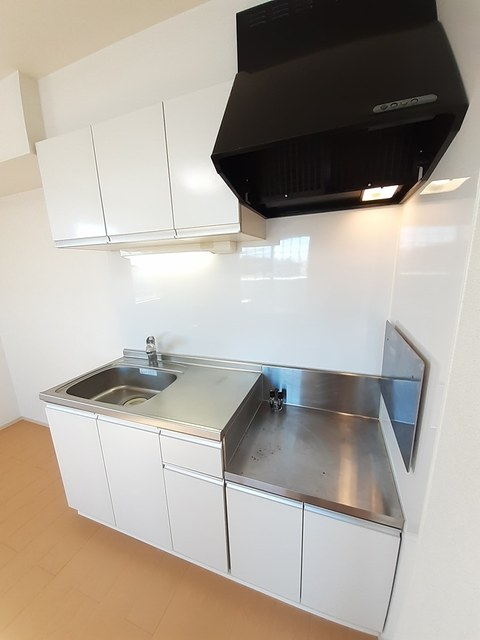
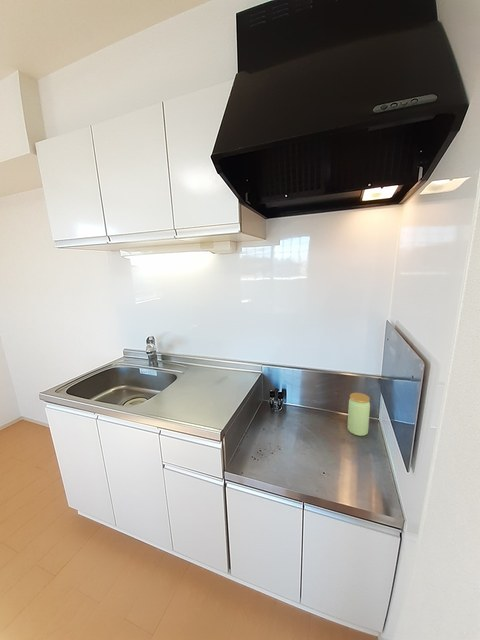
+ jar [346,392,371,437]
